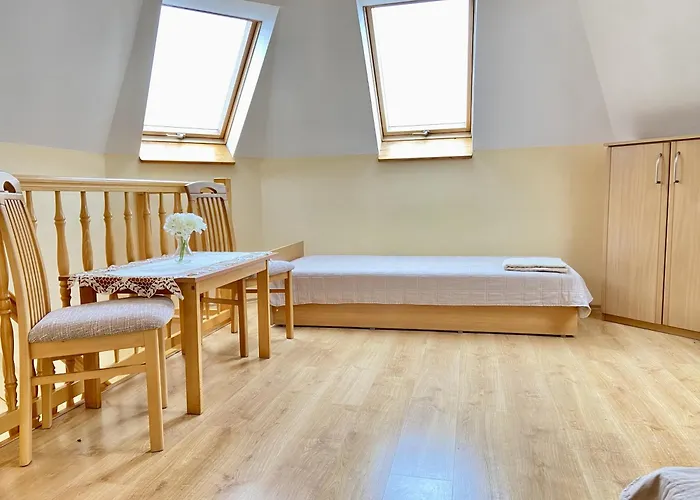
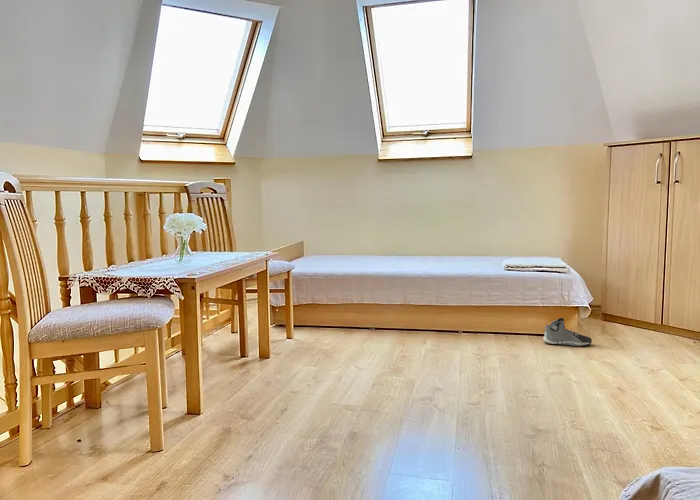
+ sneaker [542,317,593,347]
